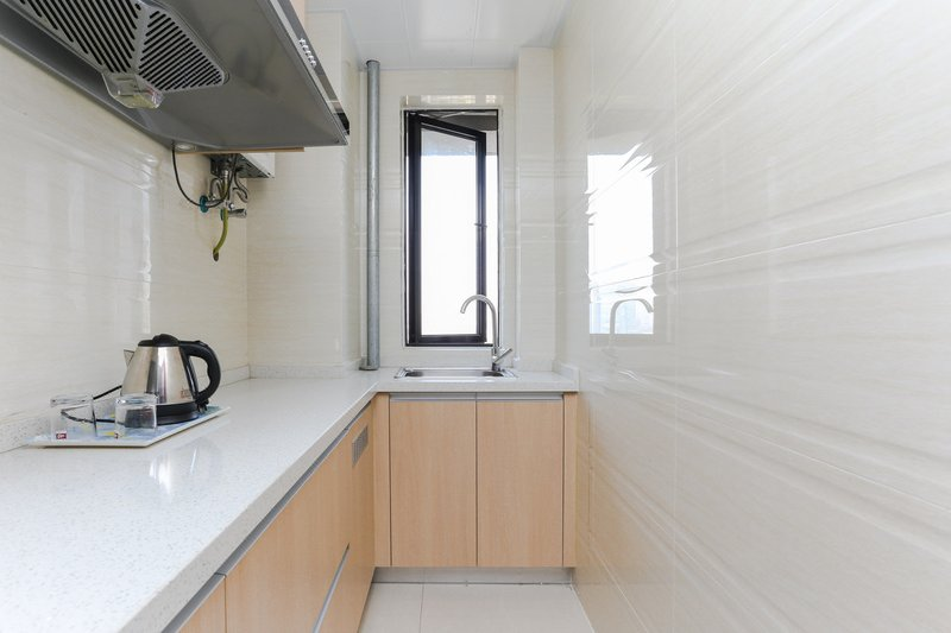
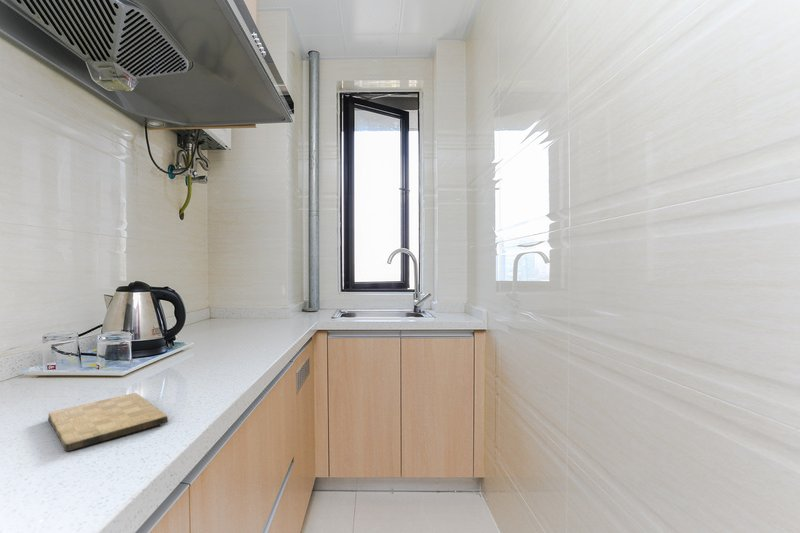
+ cutting board [47,392,169,452]
